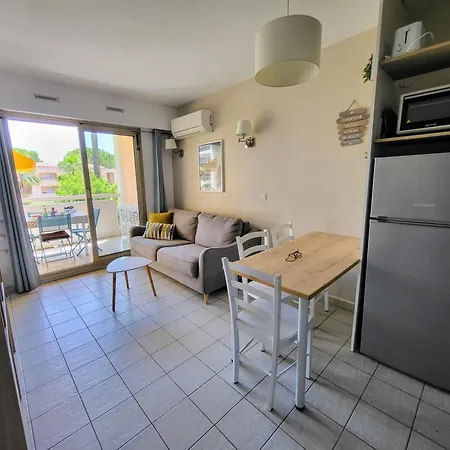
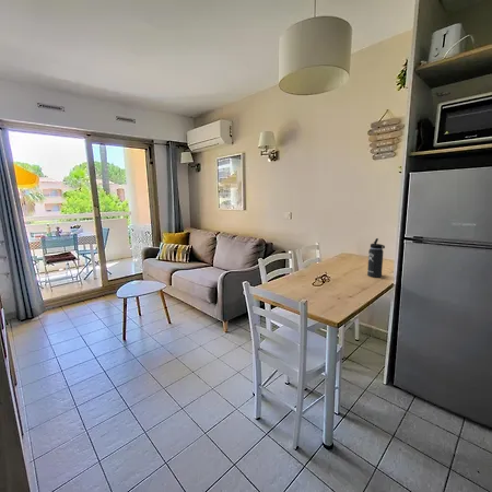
+ thermos bottle [366,237,386,279]
